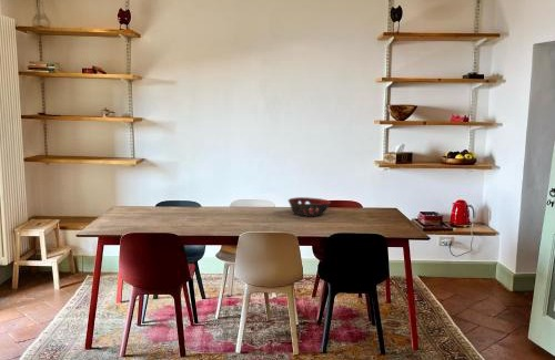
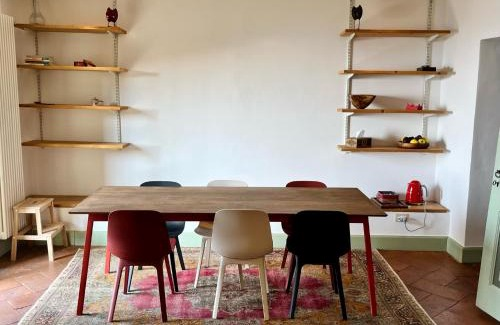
- decorative bowl [287,196,332,217]
